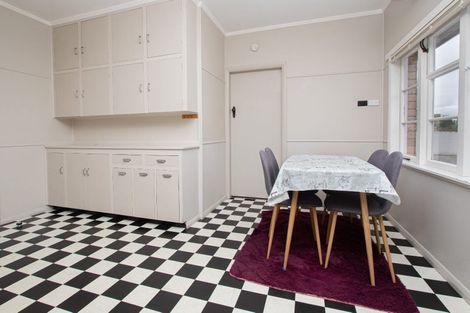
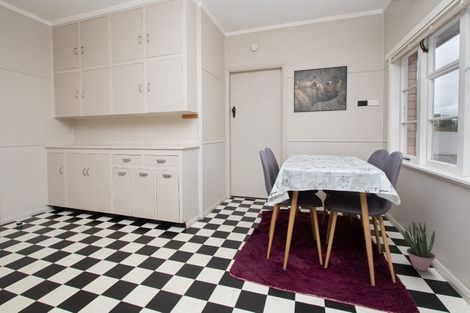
+ potted plant [400,219,436,272]
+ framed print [293,65,348,114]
